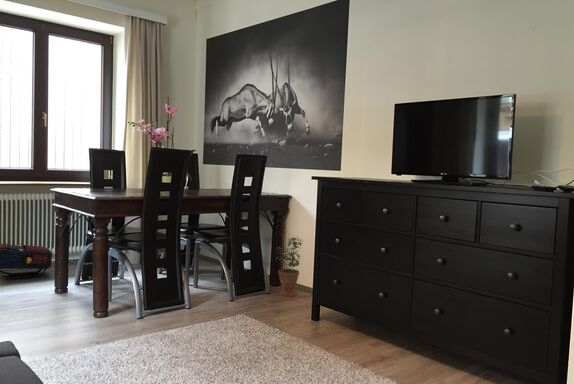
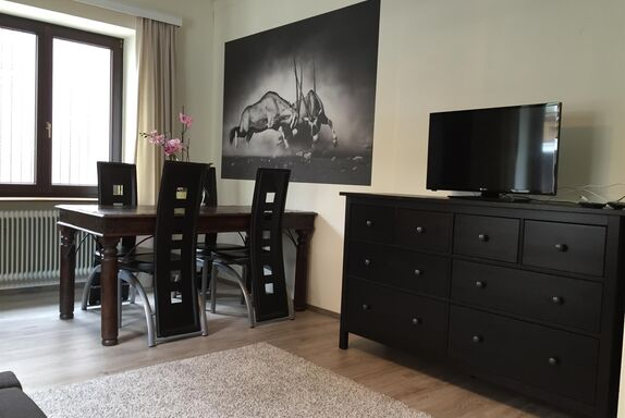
- potted plant [274,236,304,298]
- satchel [0,243,53,280]
